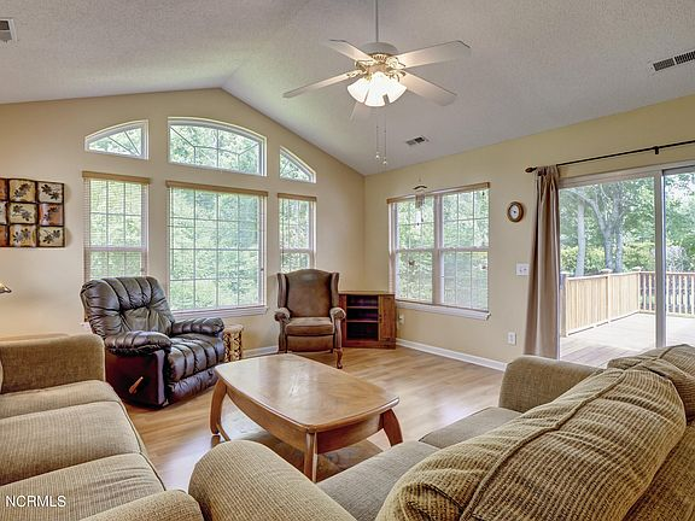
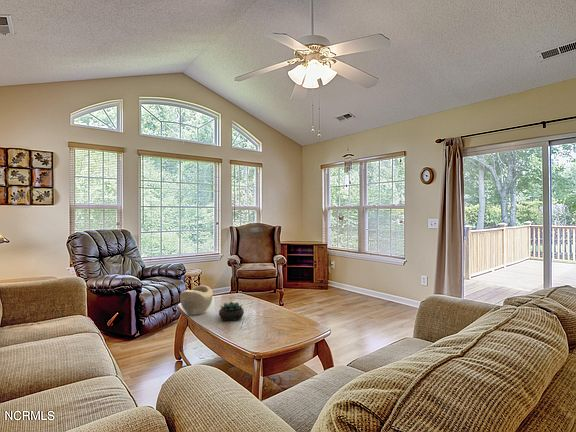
+ succulent plant [218,301,245,322]
+ decorative bowl [179,285,214,316]
